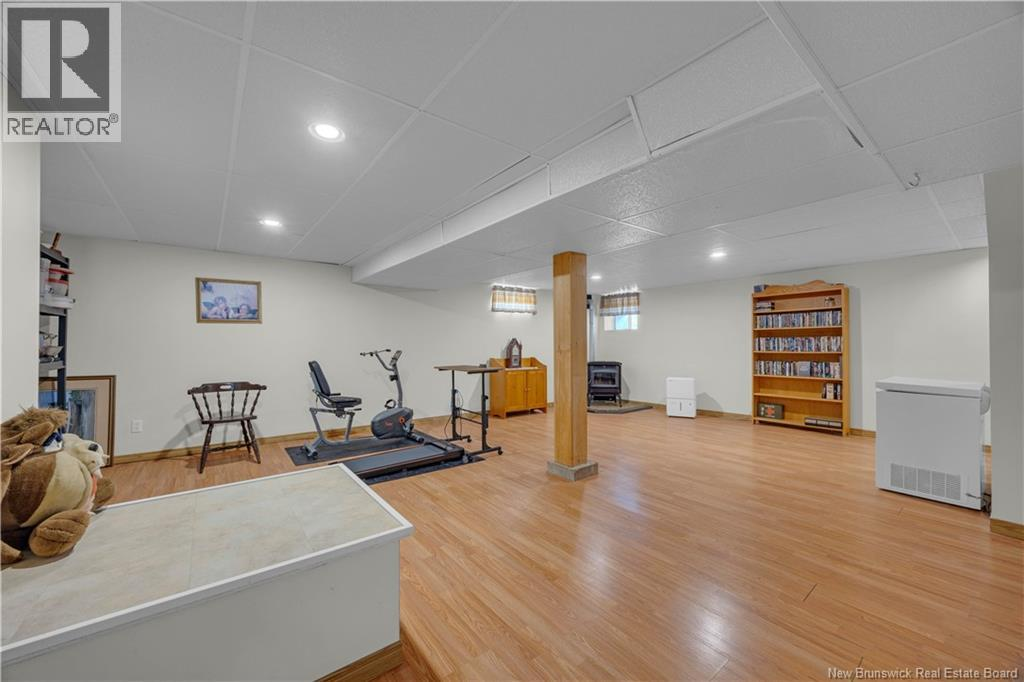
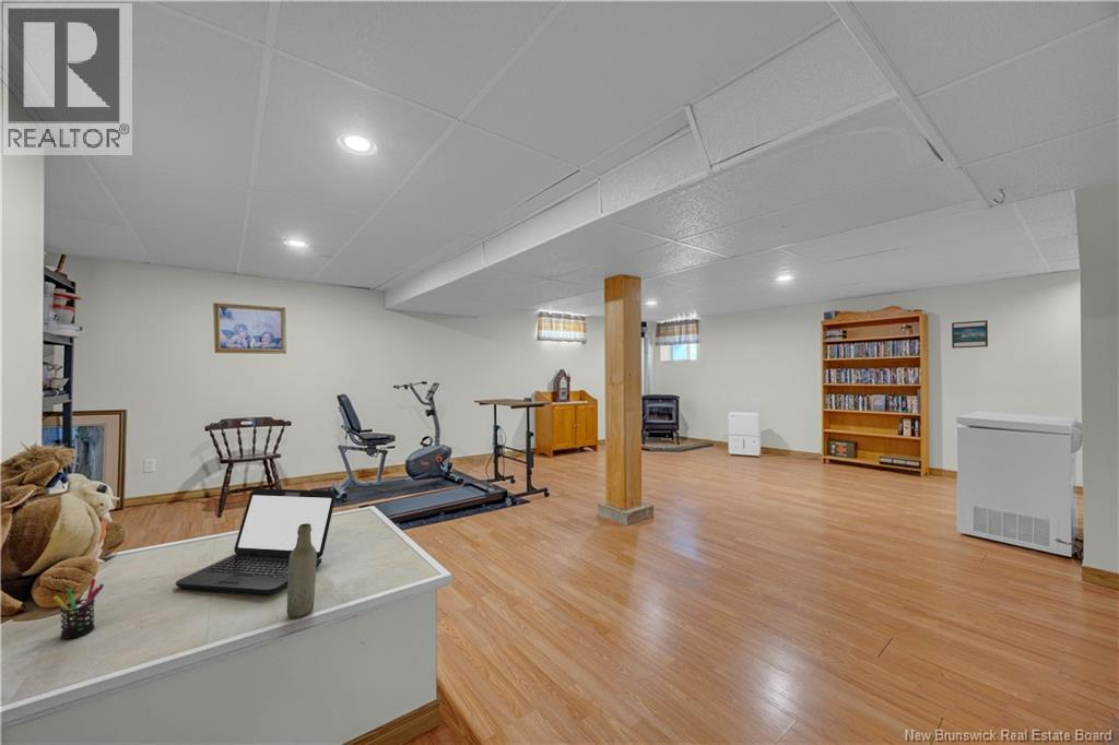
+ laptop [175,487,337,596]
+ pen holder [52,578,105,640]
+ bottle [286,523,317,619]
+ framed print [951,319,989,350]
